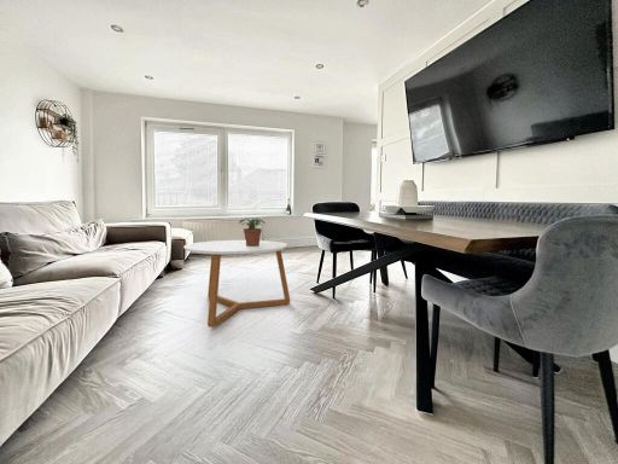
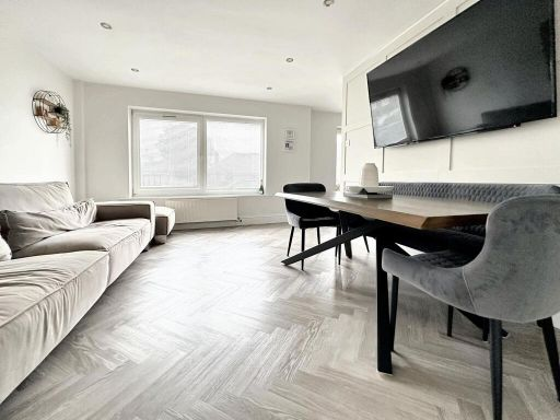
- coffee table [182,239,291,329]
- potted plant [238,218,267,246]
